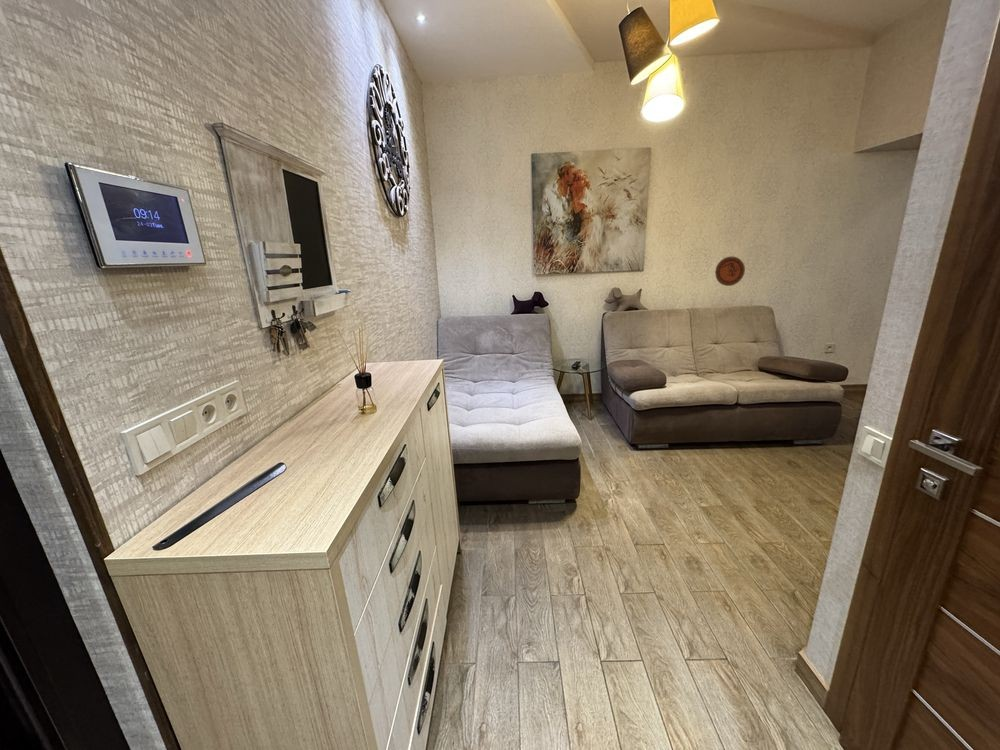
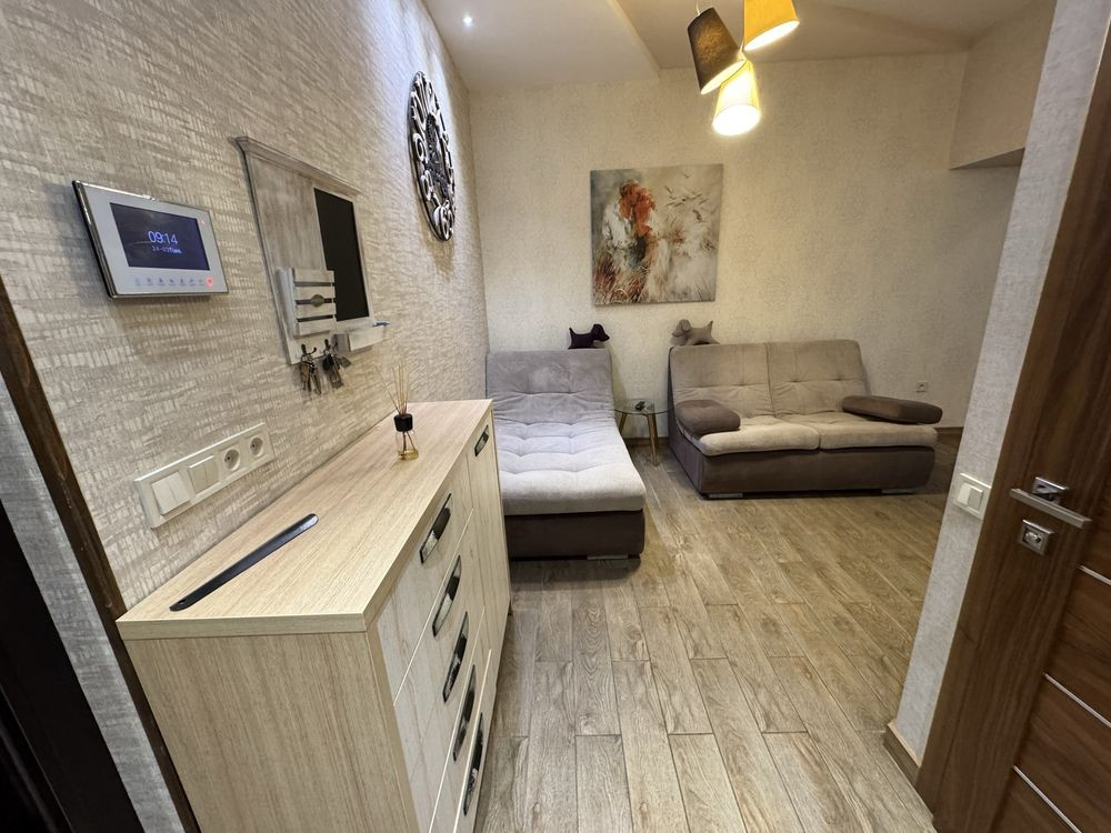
- decorative plate [714,256,746,287]
